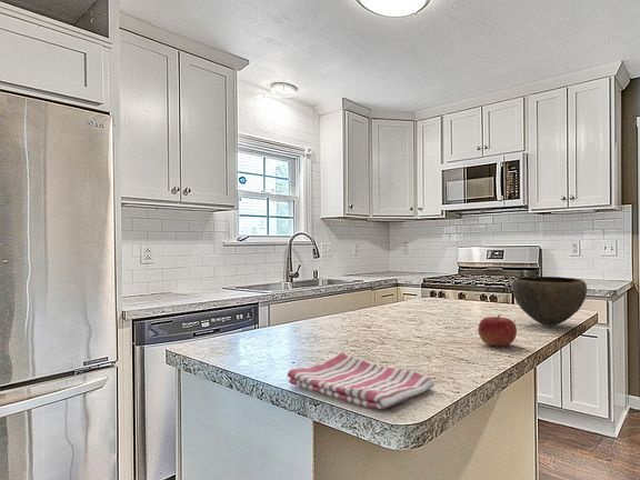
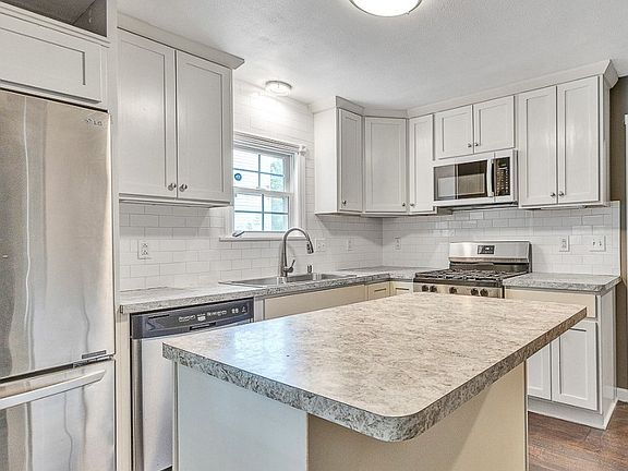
- bowl [511,276,588,327]
- fruit [477,313,518,347]
- dish towel [287,351,436,410]
